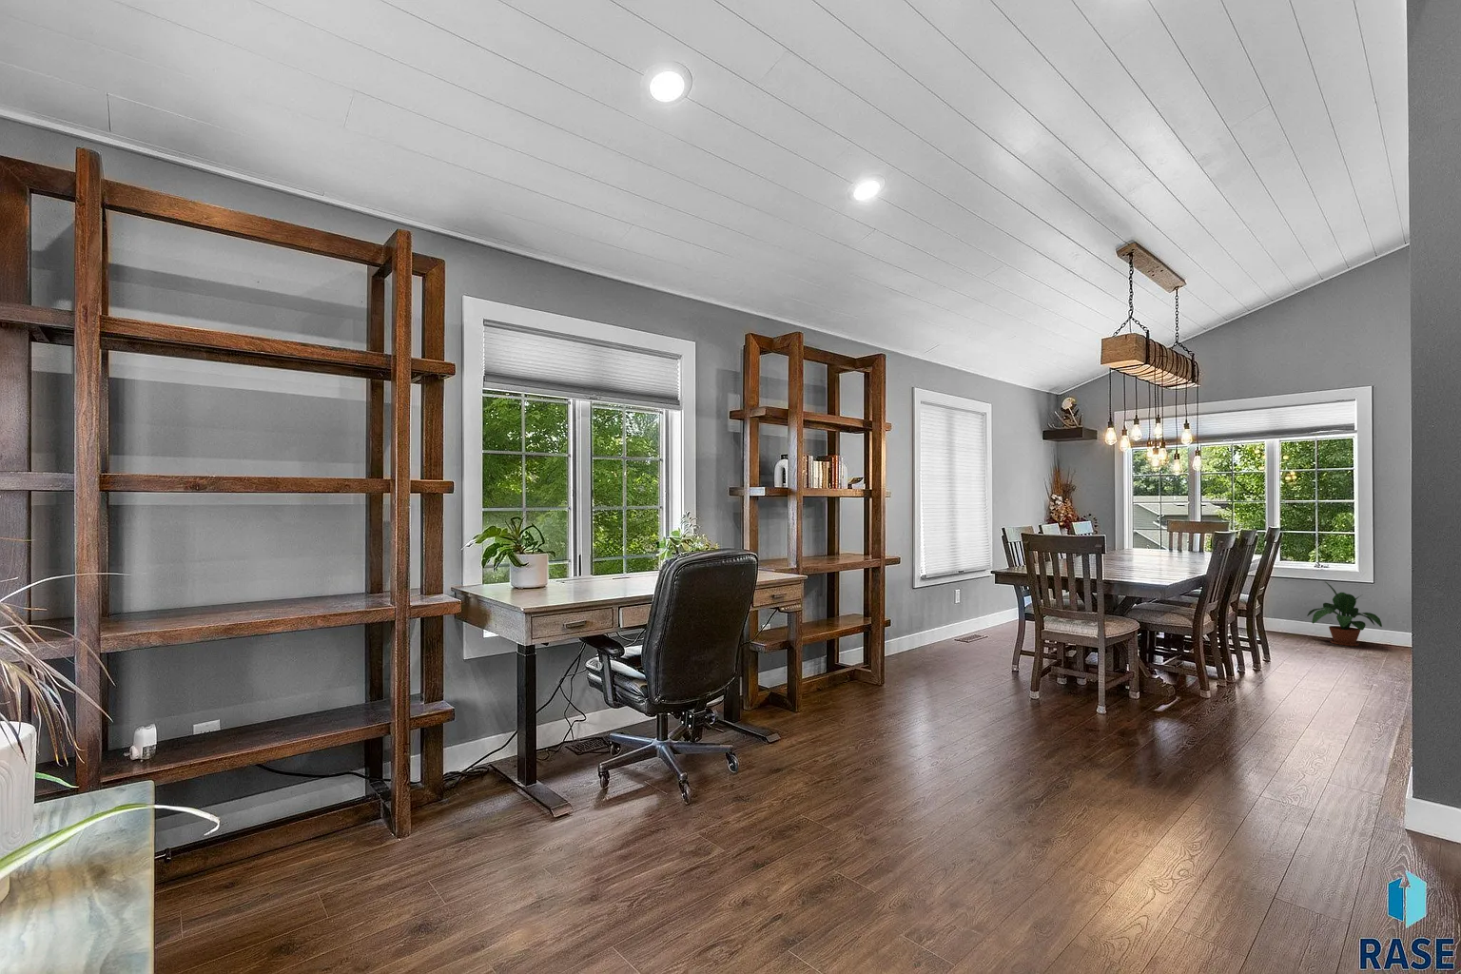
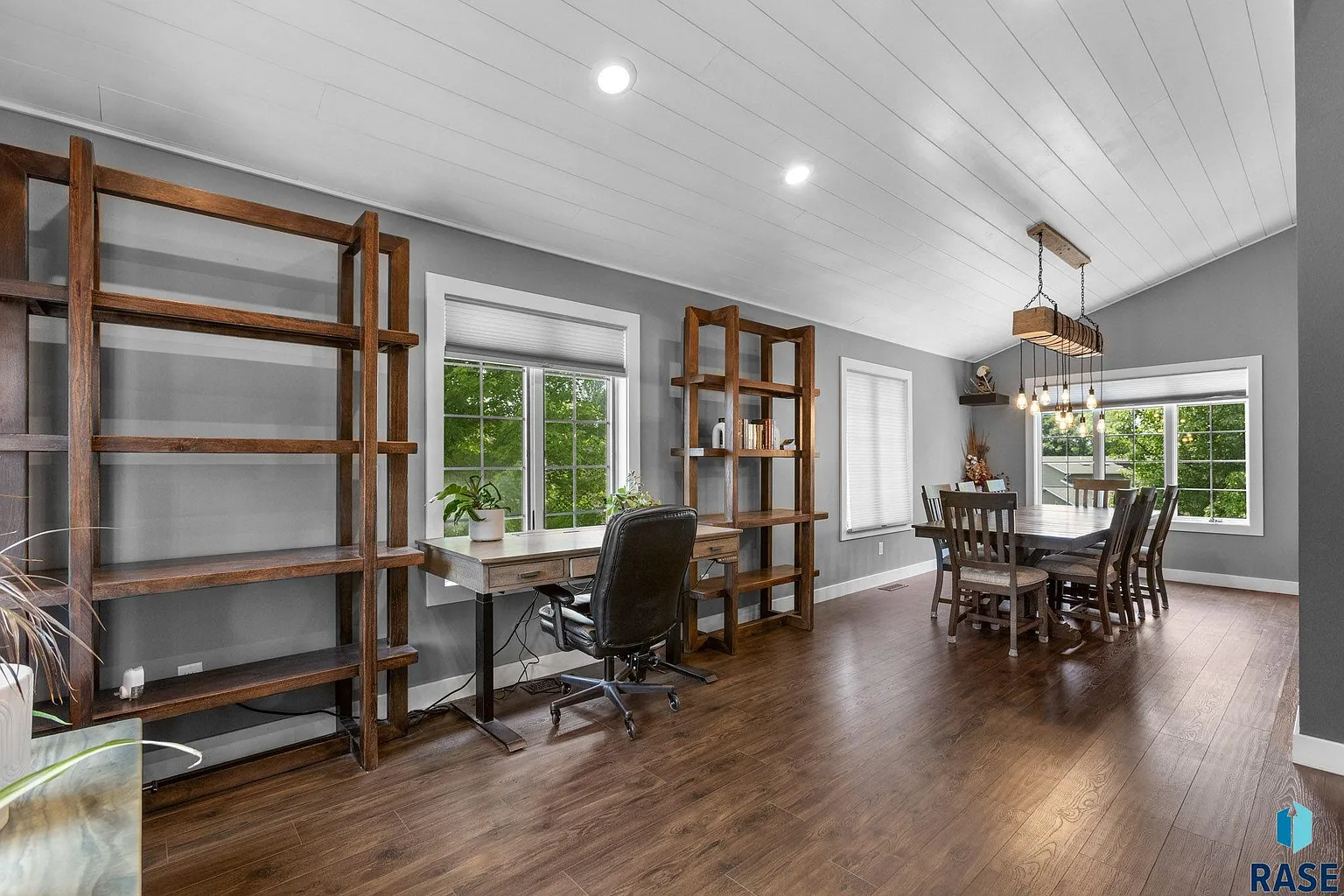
- potted plant [1306,580,1383,647]
